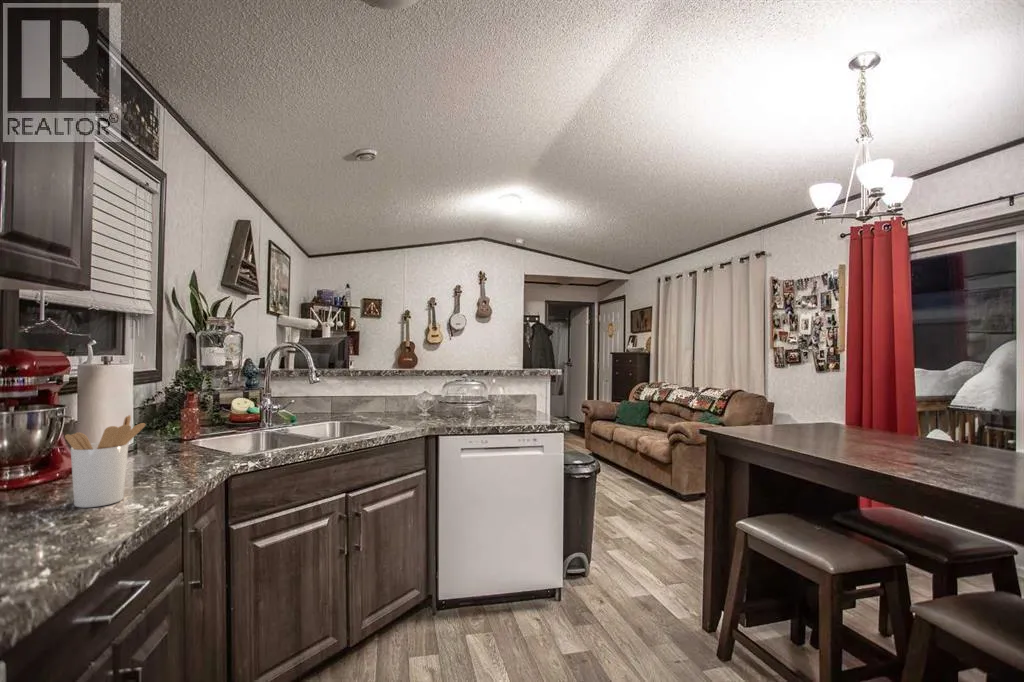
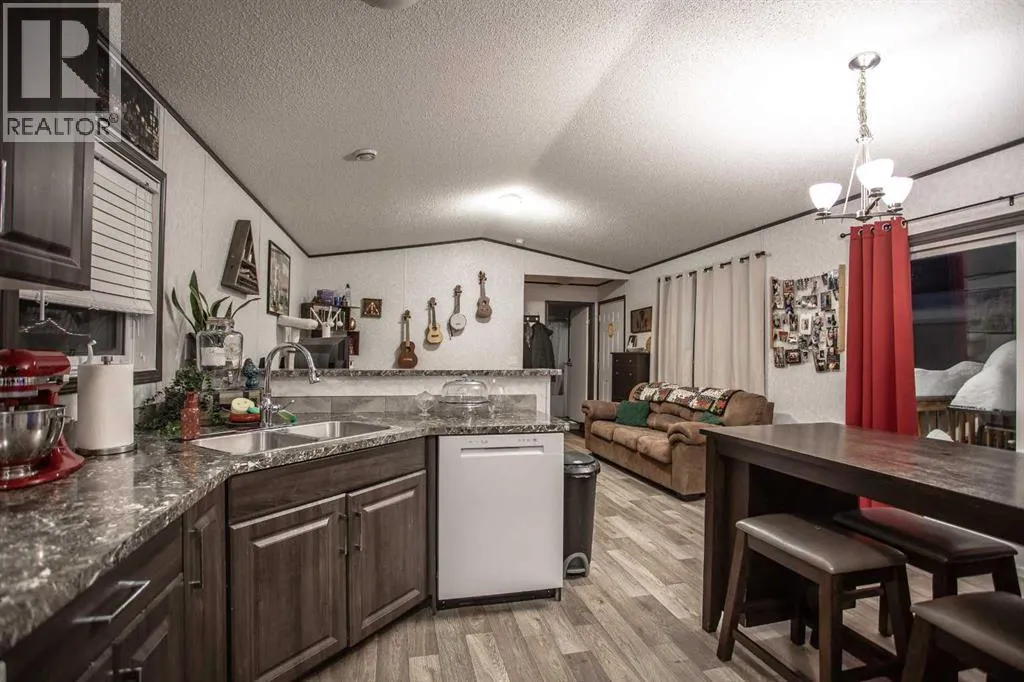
- utensil holder [64,414,146,508]
